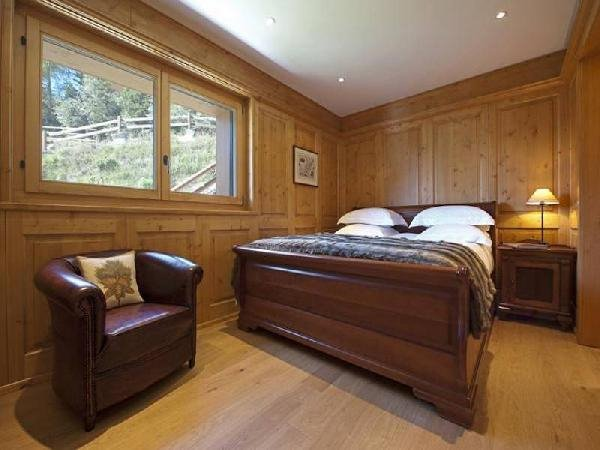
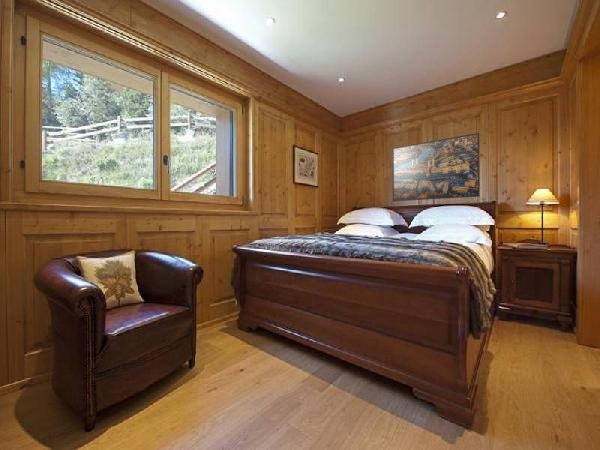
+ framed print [391,132,480,202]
